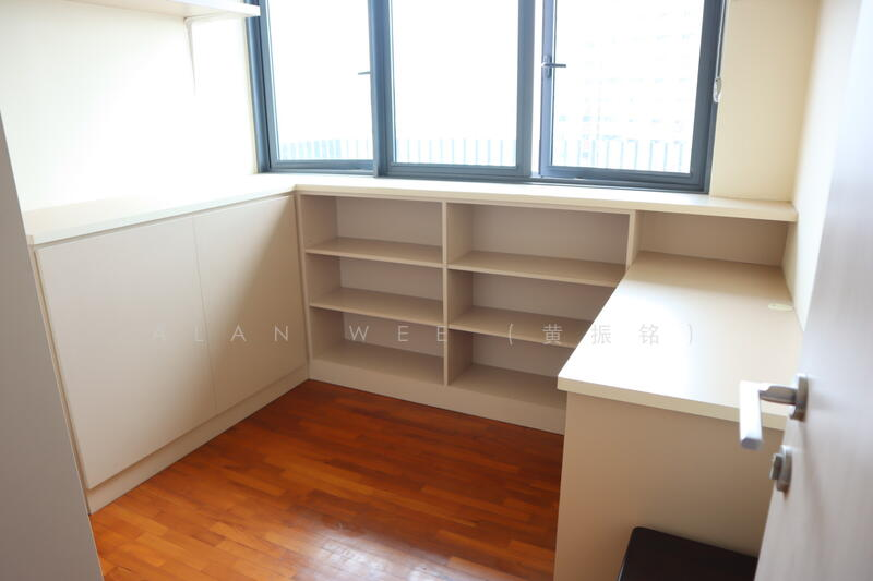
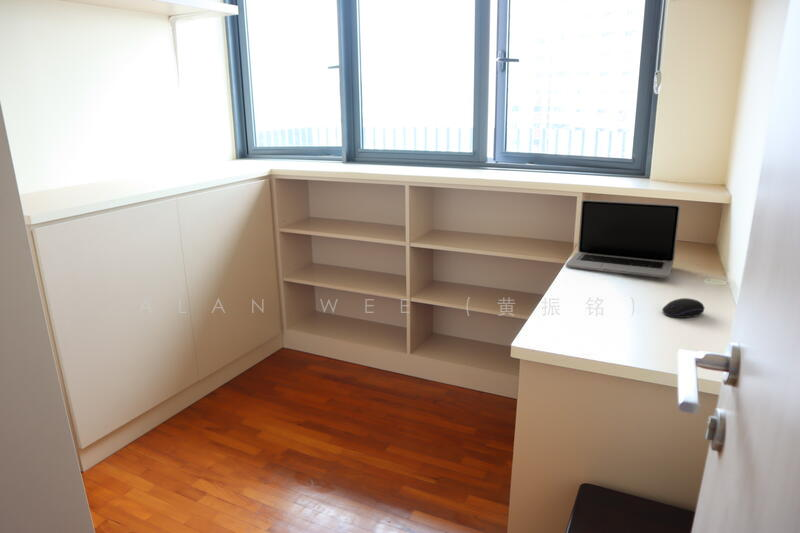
+ computer mouse [661,297,705,319]
+ laptop [564,199,681,279]
